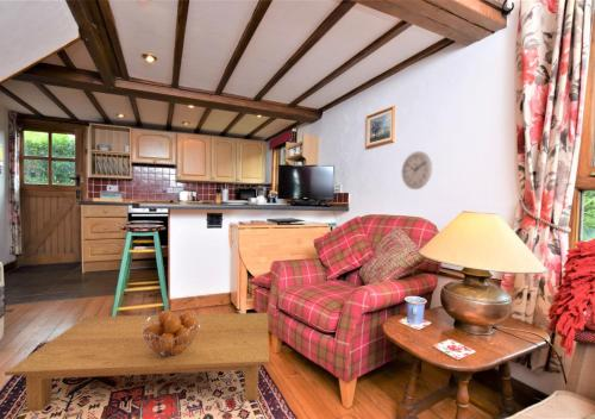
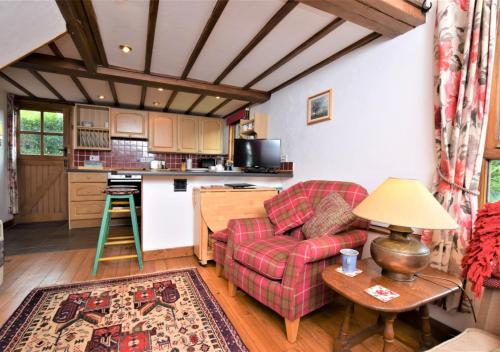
- coffee table [4,312,270,413]
- wall clock [400,150,433,190]
- fruit basket [143,309,200,358]
